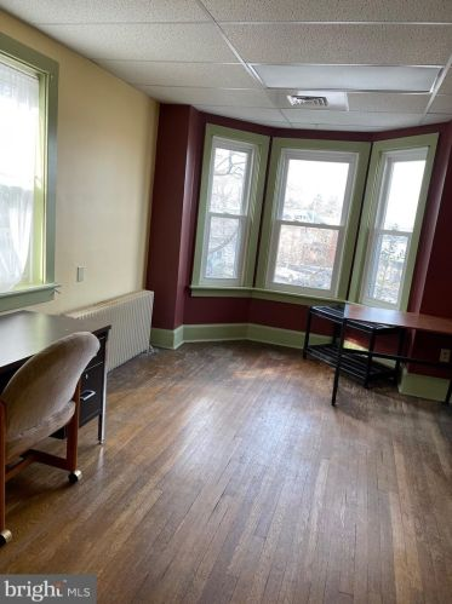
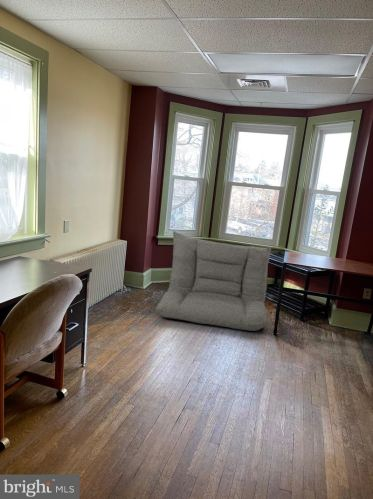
+ sofa [155,230,272,332]
